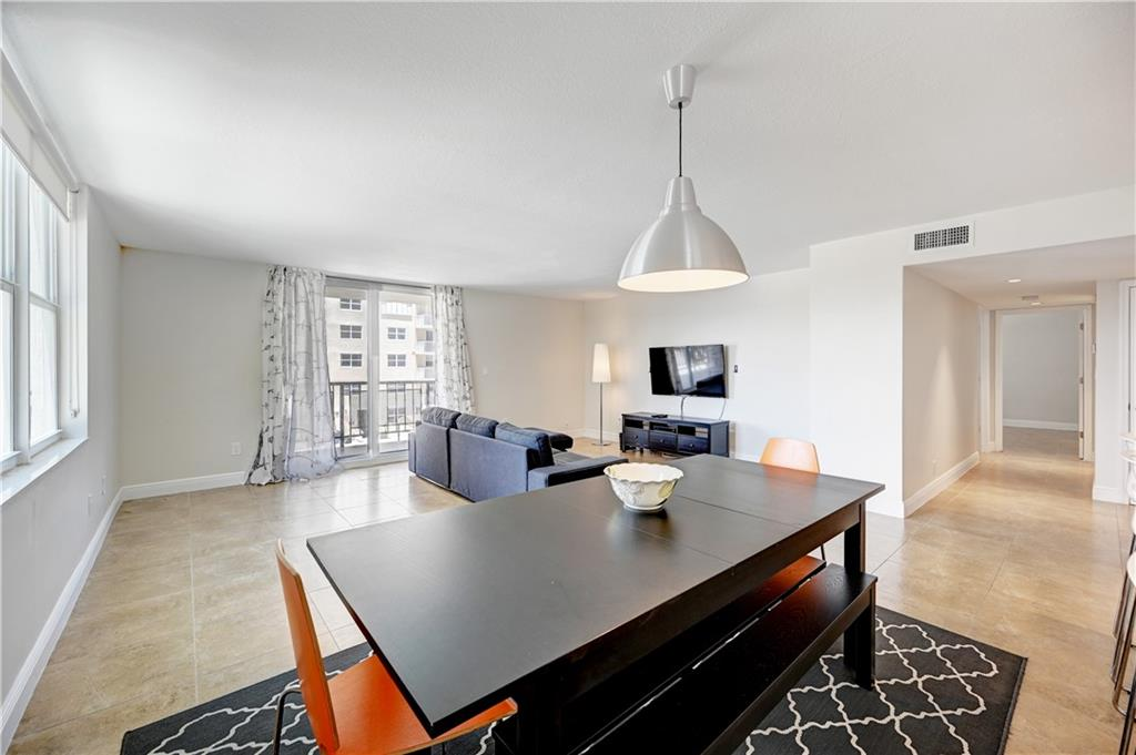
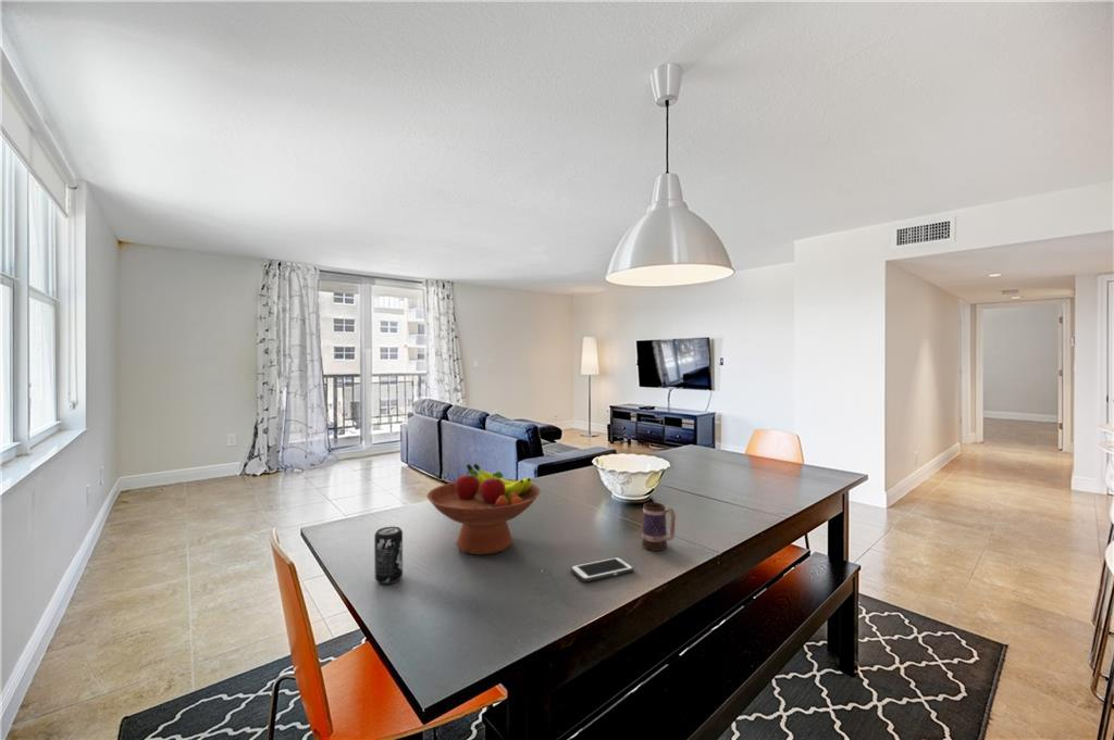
+ cell phone [569,556,634,582]
+ mug [641,501,677,552]
+ beverage can [373,526,404,586]
+ fruit bowl [425,463,542,555]
